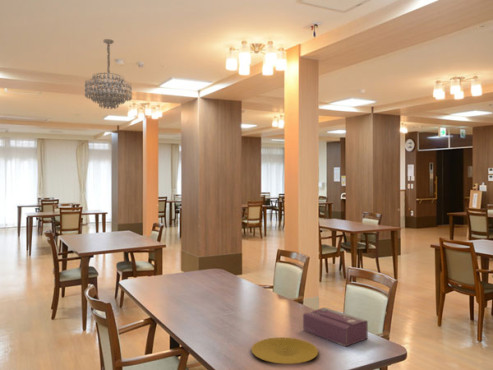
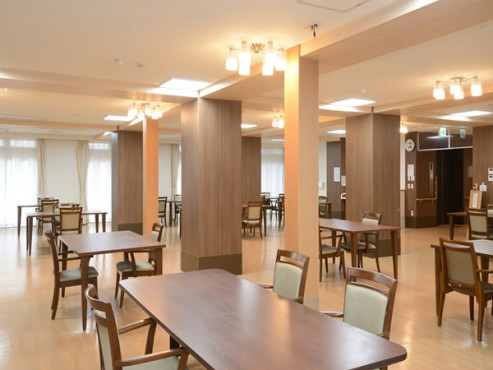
- tissue box [302,306,369,348]
- chandelier [84,38,133,110]
- plate [250,336,319,365]
